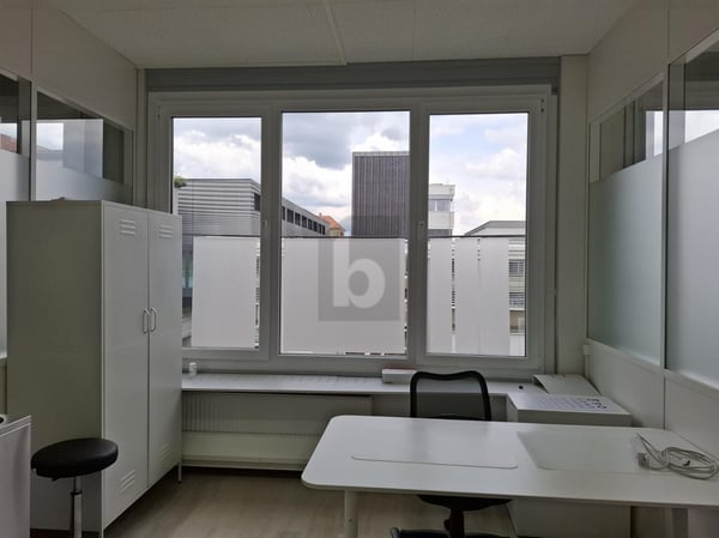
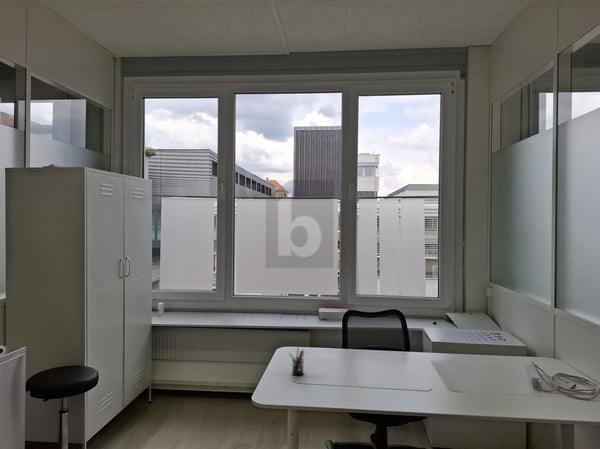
+ pen holder [288,347,306,376]
